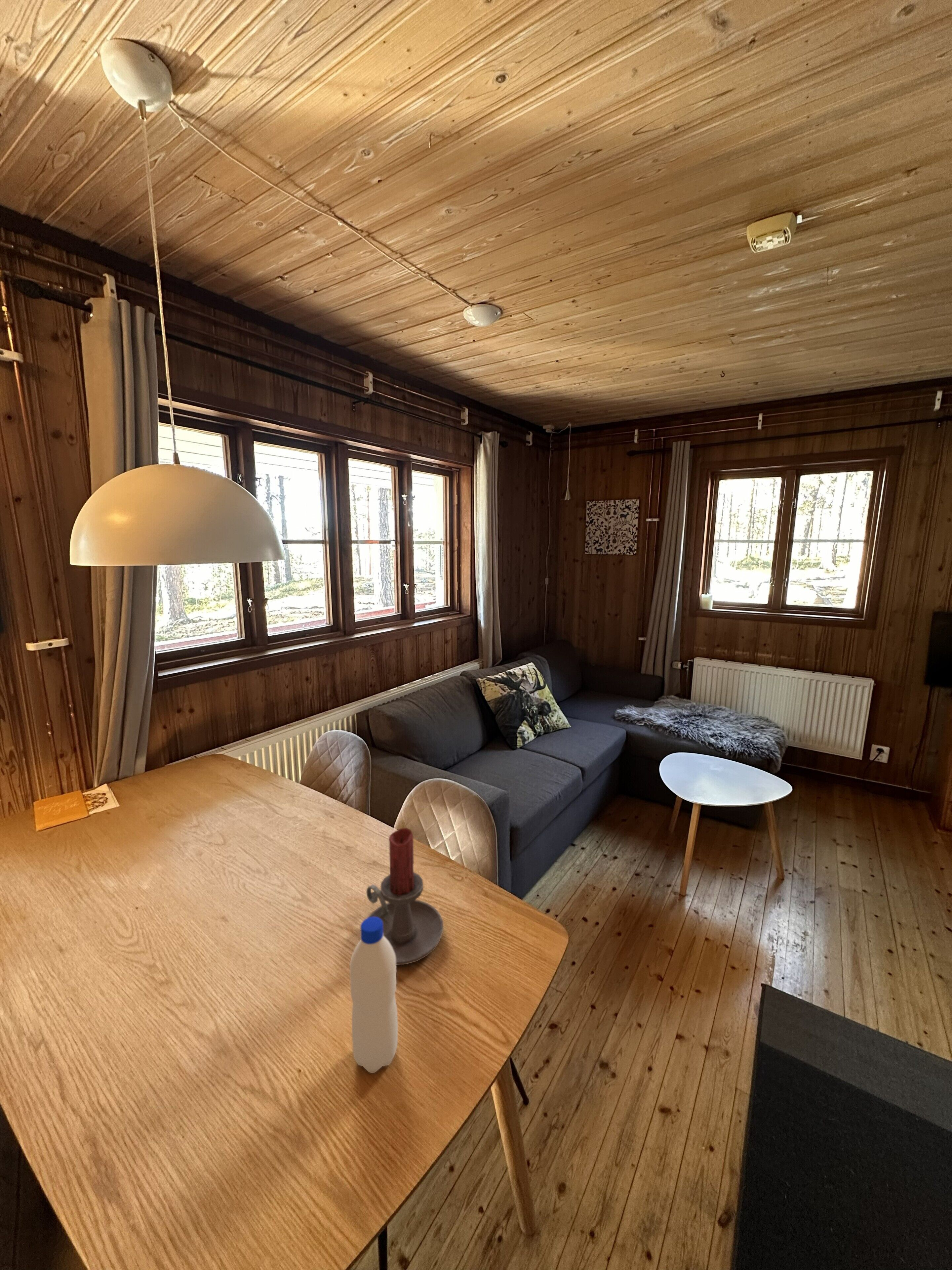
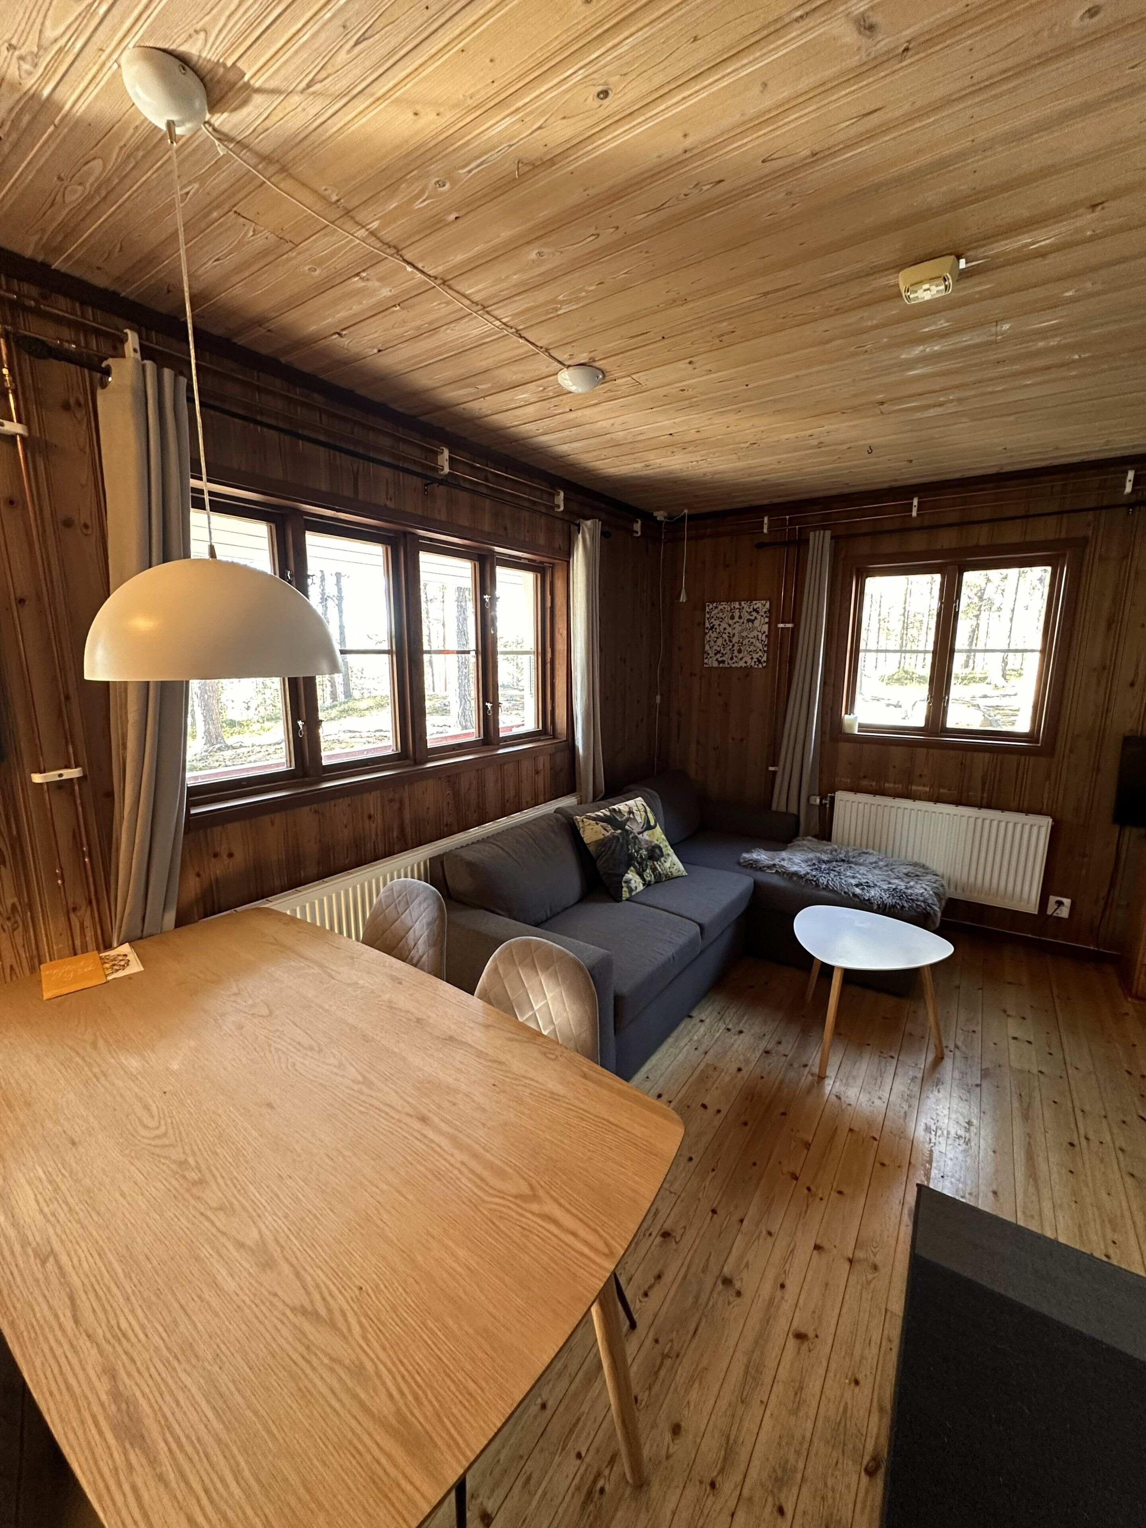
- candle holder [366,827,444,965]
- water bottle [349,917,398,1074]
